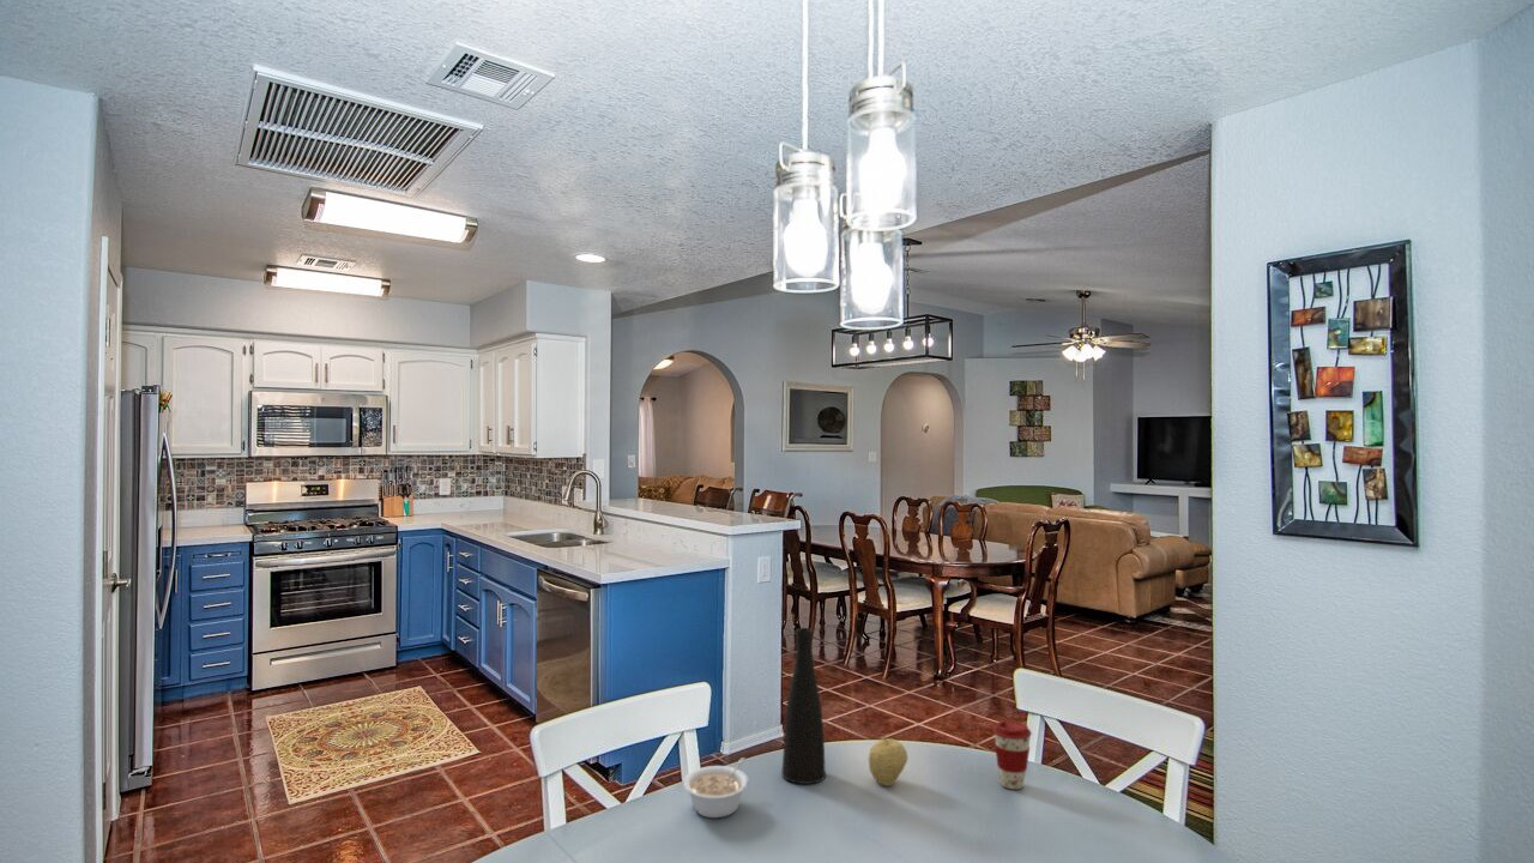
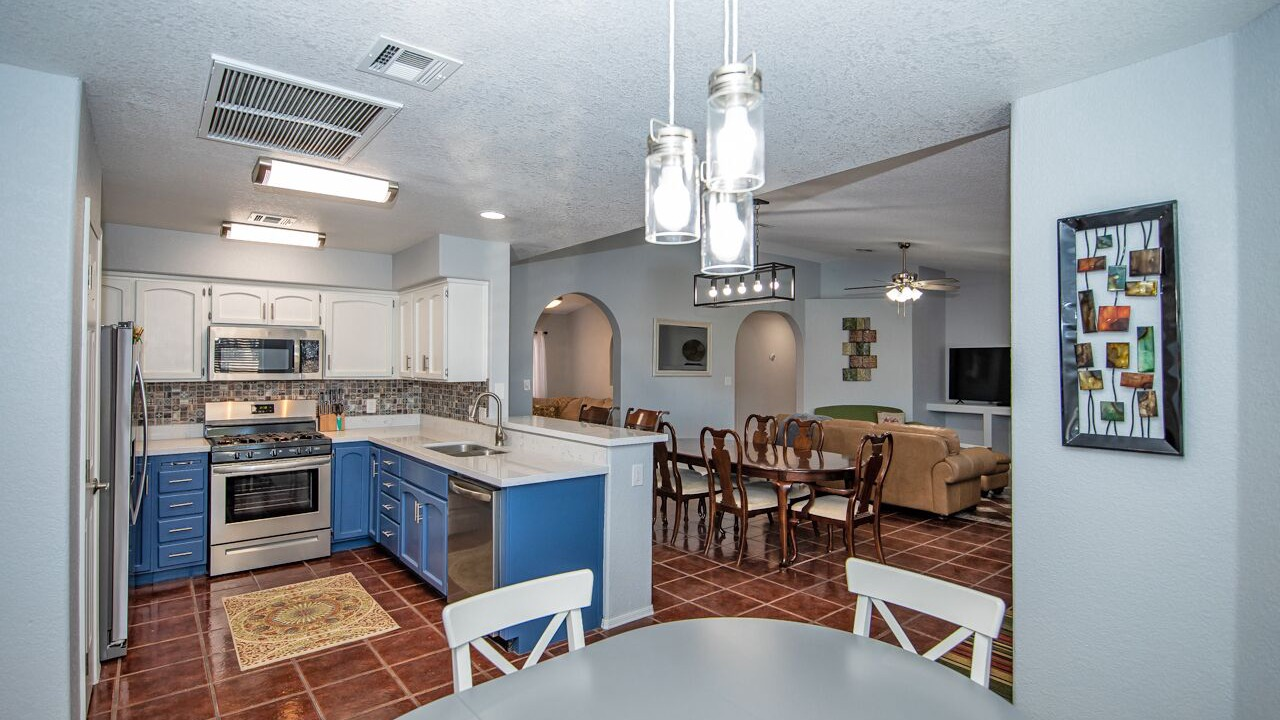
- vase [780,627,827,785]
- fruit [868,735,910,786]
- coffee cup [992,719,1033,790]
- legume [682,756,749,819]
